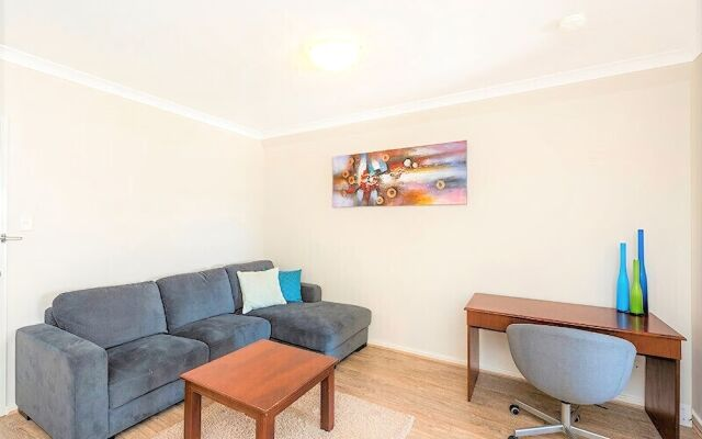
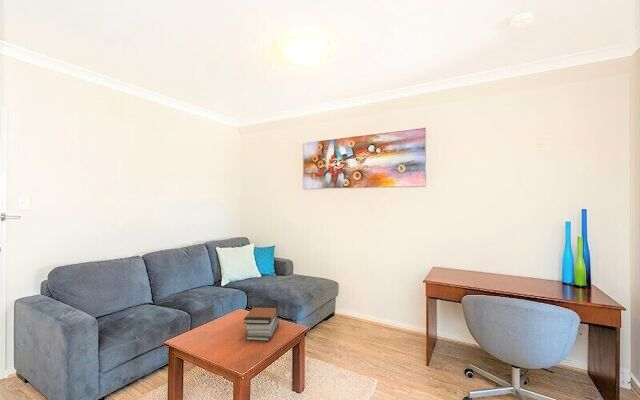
+ book stack [243,304,280,342]
